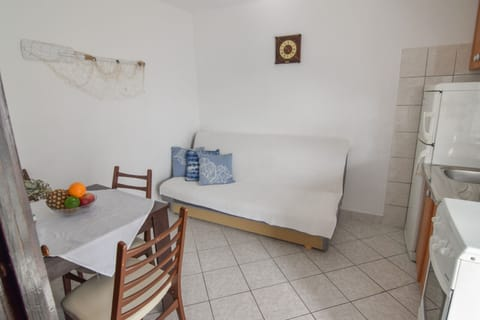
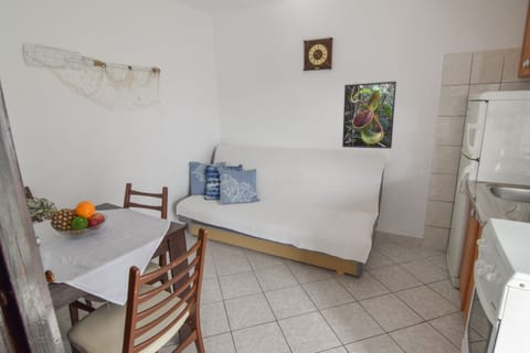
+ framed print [341,81,398,150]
